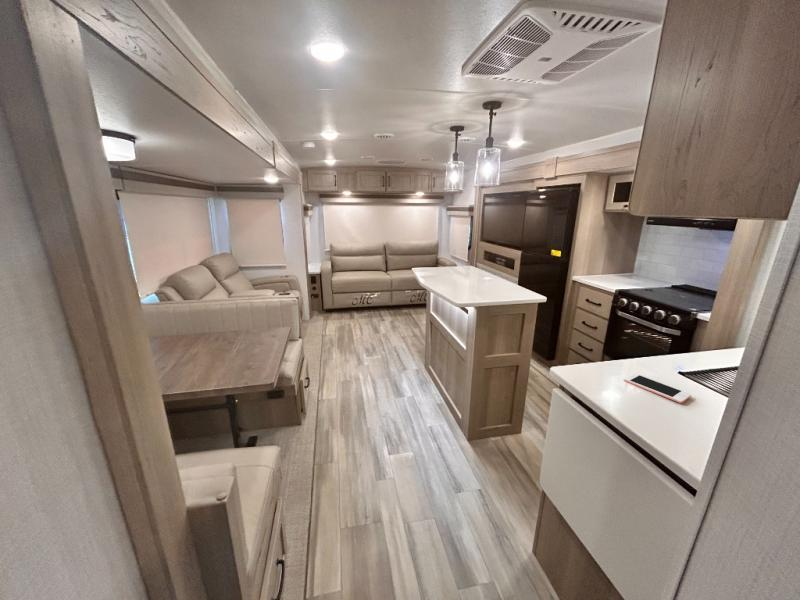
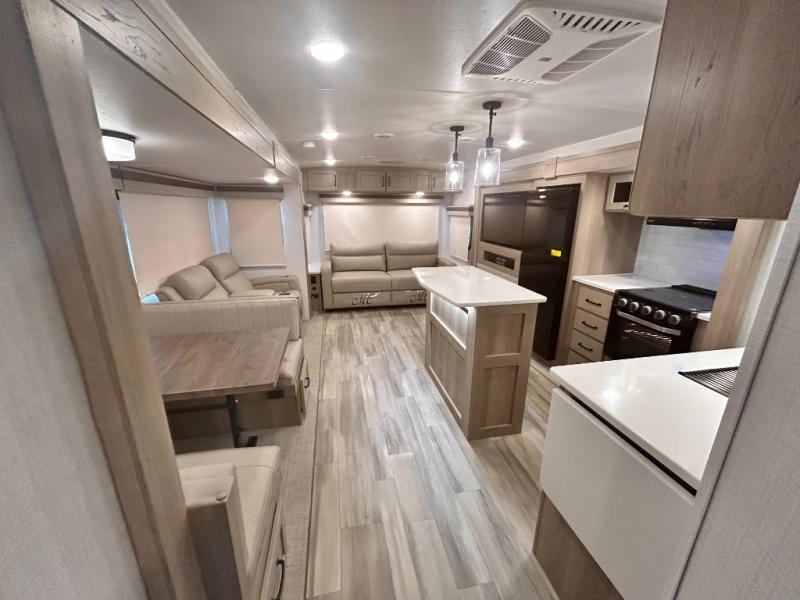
- cell phone [623,372,692,404]
